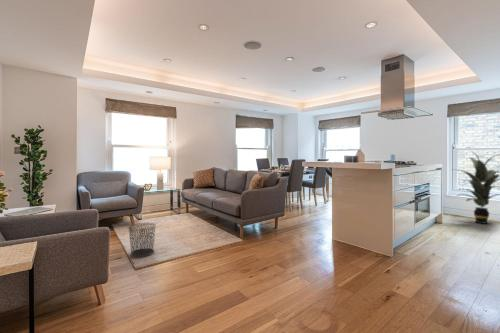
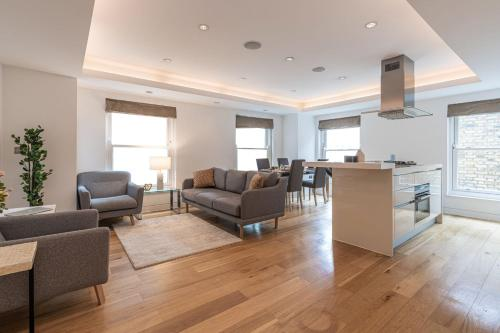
- indoor plant [451,150,500,225]
- waste bin [127,222,157,258]
